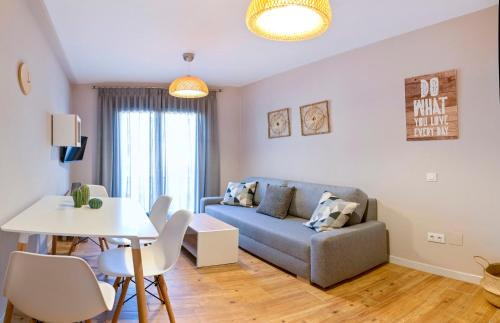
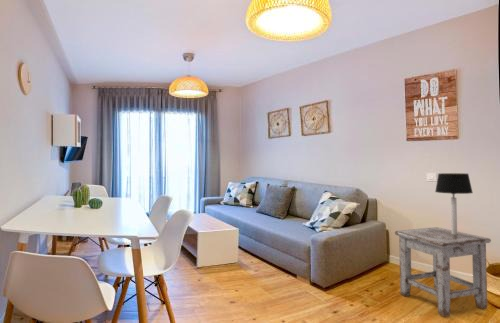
+ table lamp [434,172,474,234]
+ stool [394,226,492,318]
